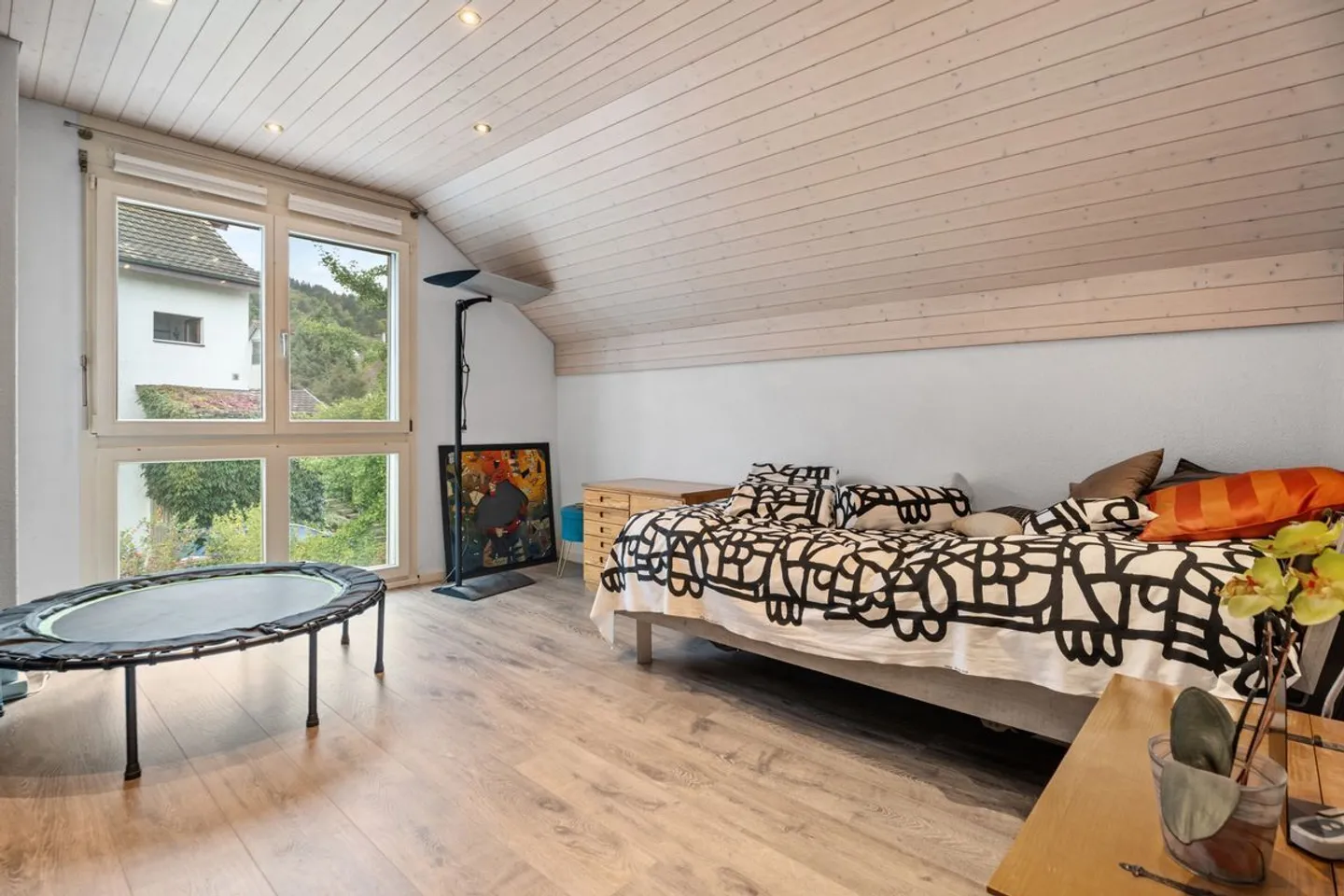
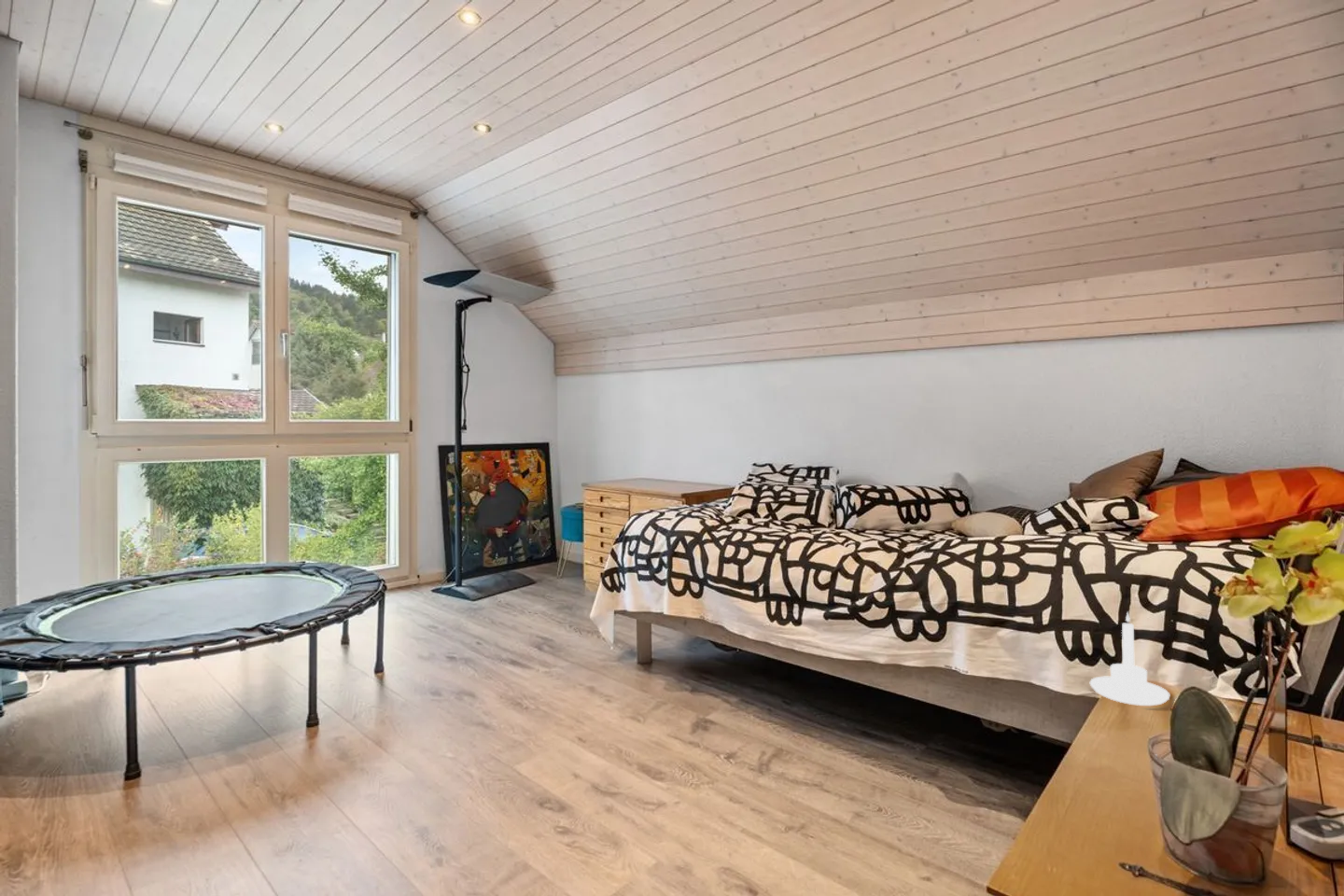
+ candle holder [1089,610,1170,707]
